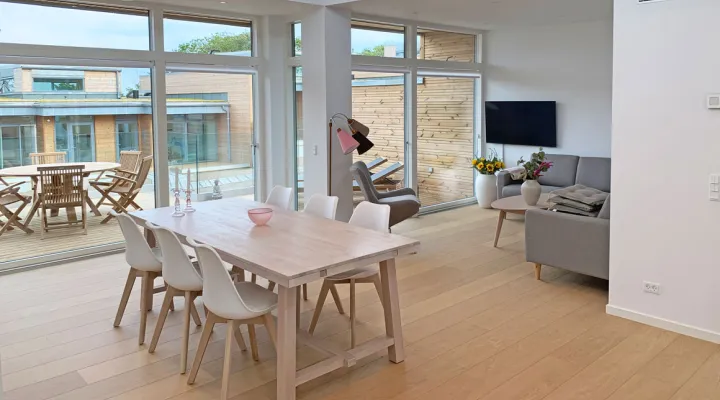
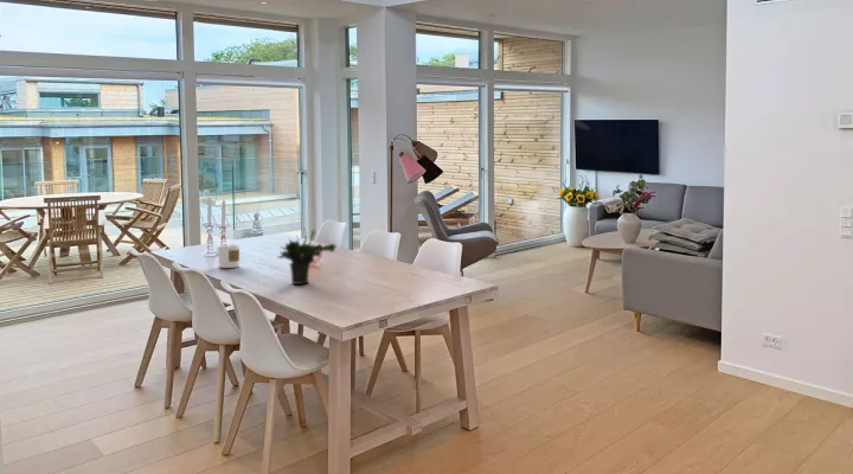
+ candle [217,241,240,269]
+ potted plant [276,229,338,286]
